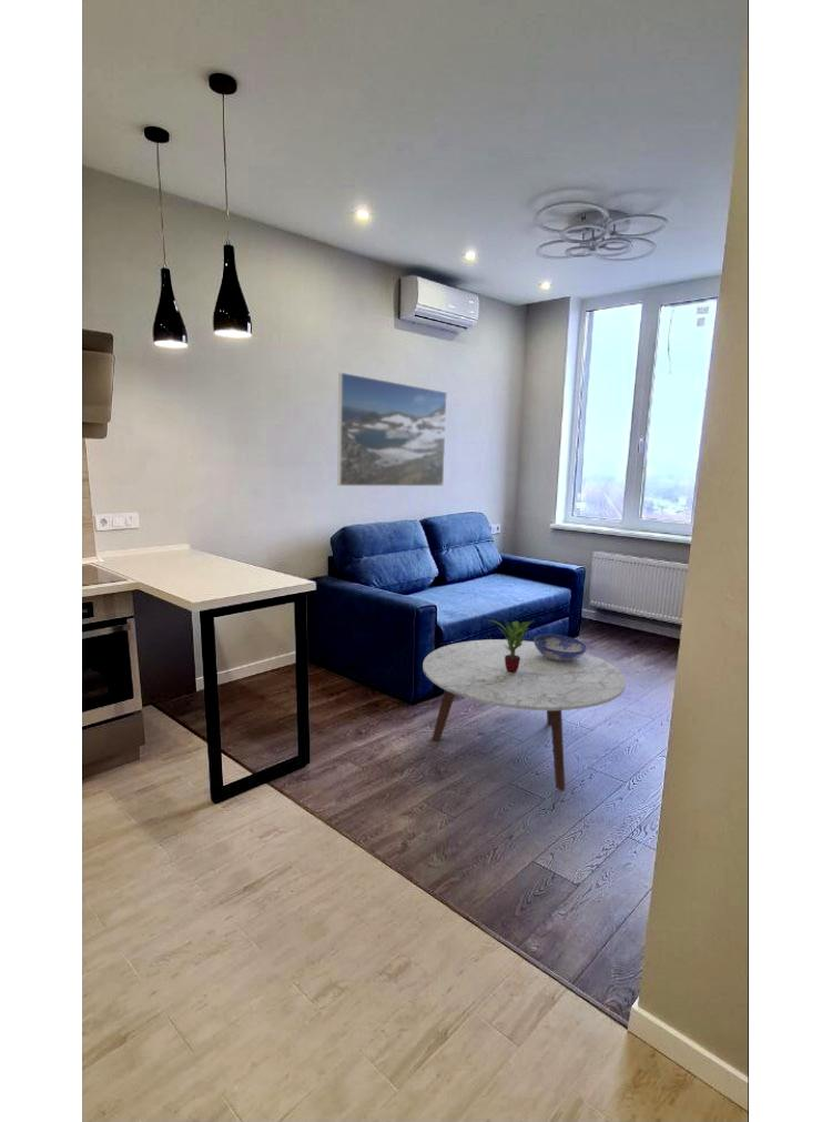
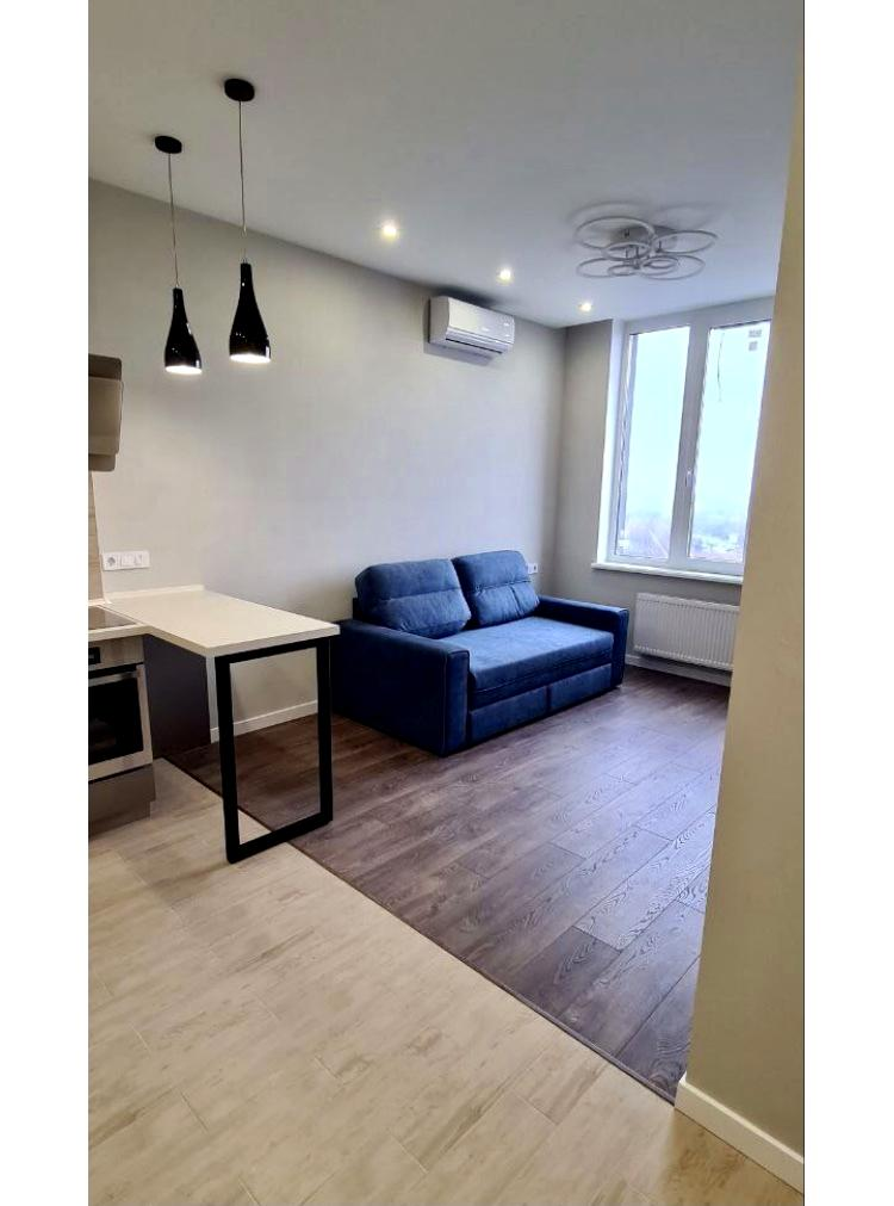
- coffee table [422,638,627,792]
- potted plant [485,618,535,673]
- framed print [336,372,448,487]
- ceramic bowl [532,634,588,661]
